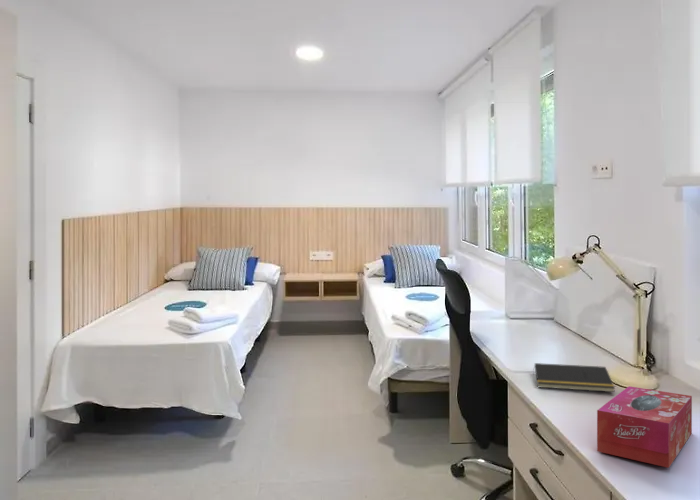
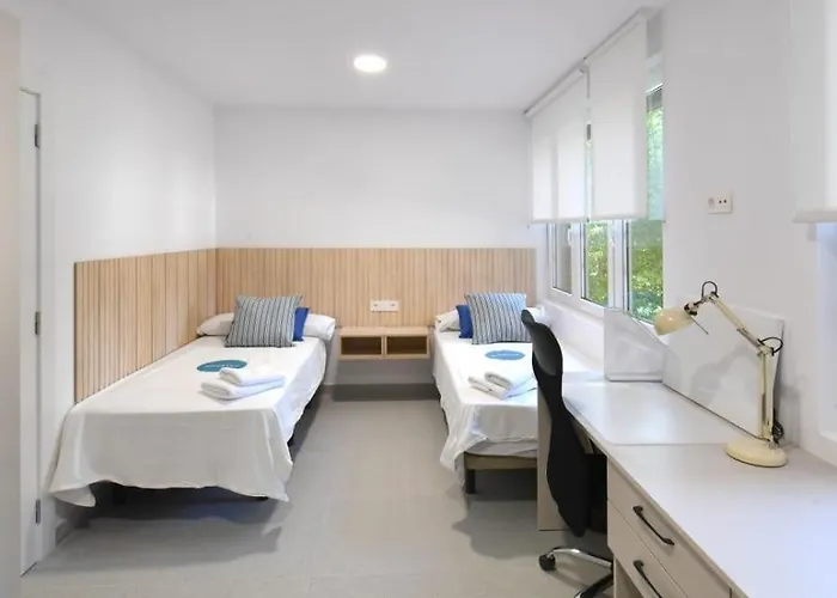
- notepad [532,362,616,393]
- tissue box [596,386,693,469]
